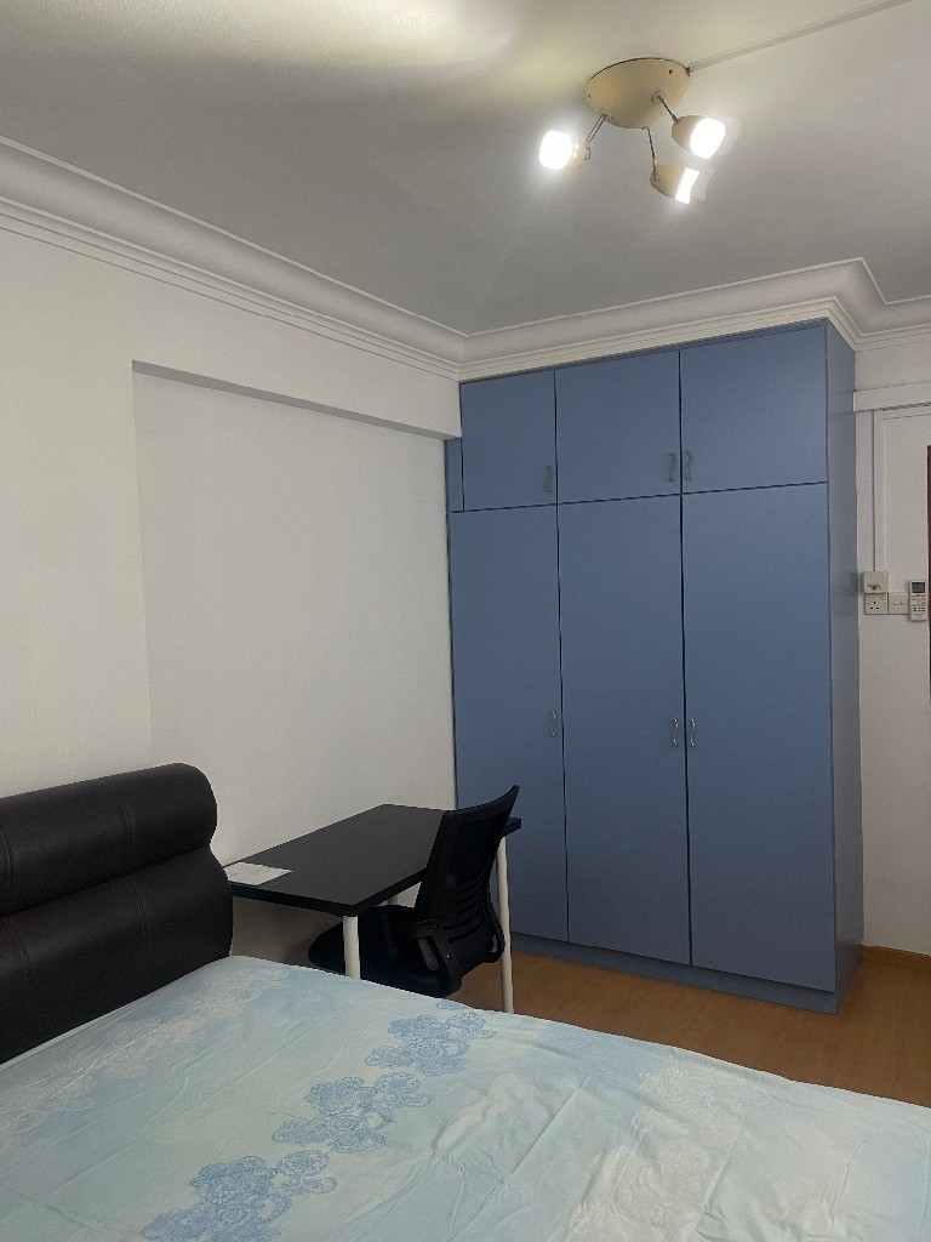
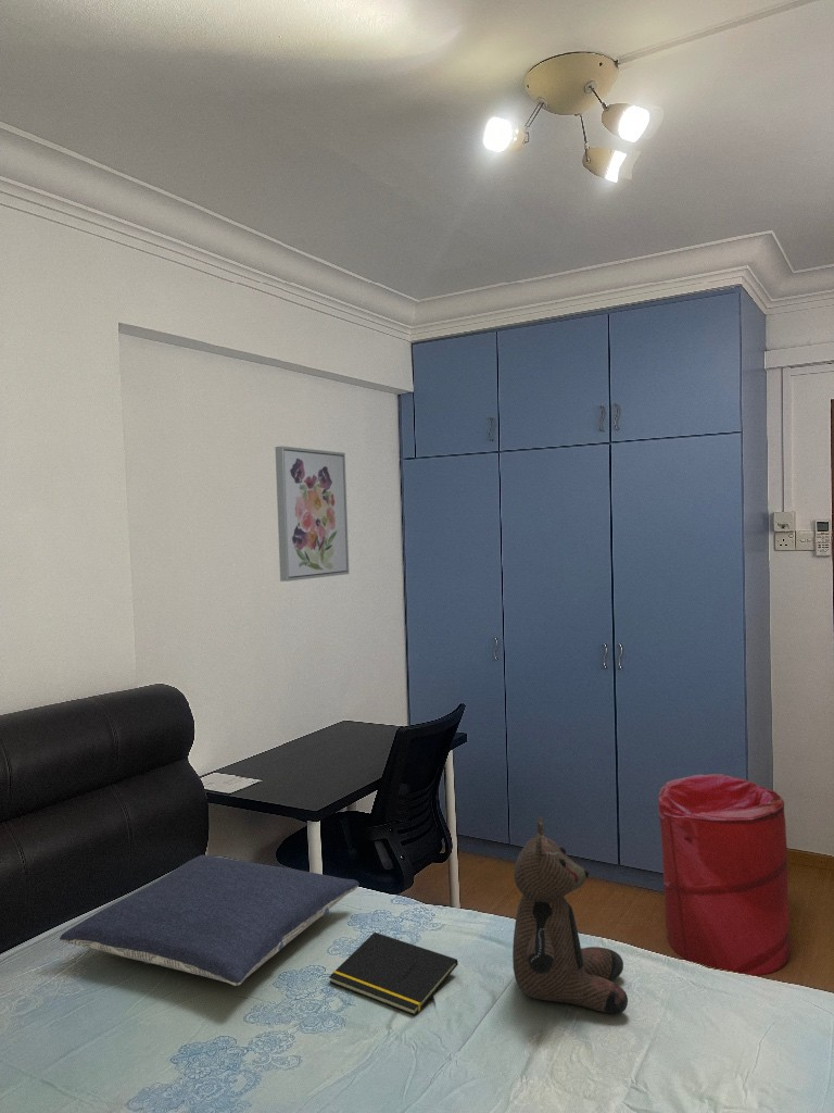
+ teddy bear [511,816,629,1015]
+ pillow [59,854,361,987]
+ wall art [274,446,351,583]
+ notepad [328,931,459,1016]
+ laundry hamper [657,773,792,976]
